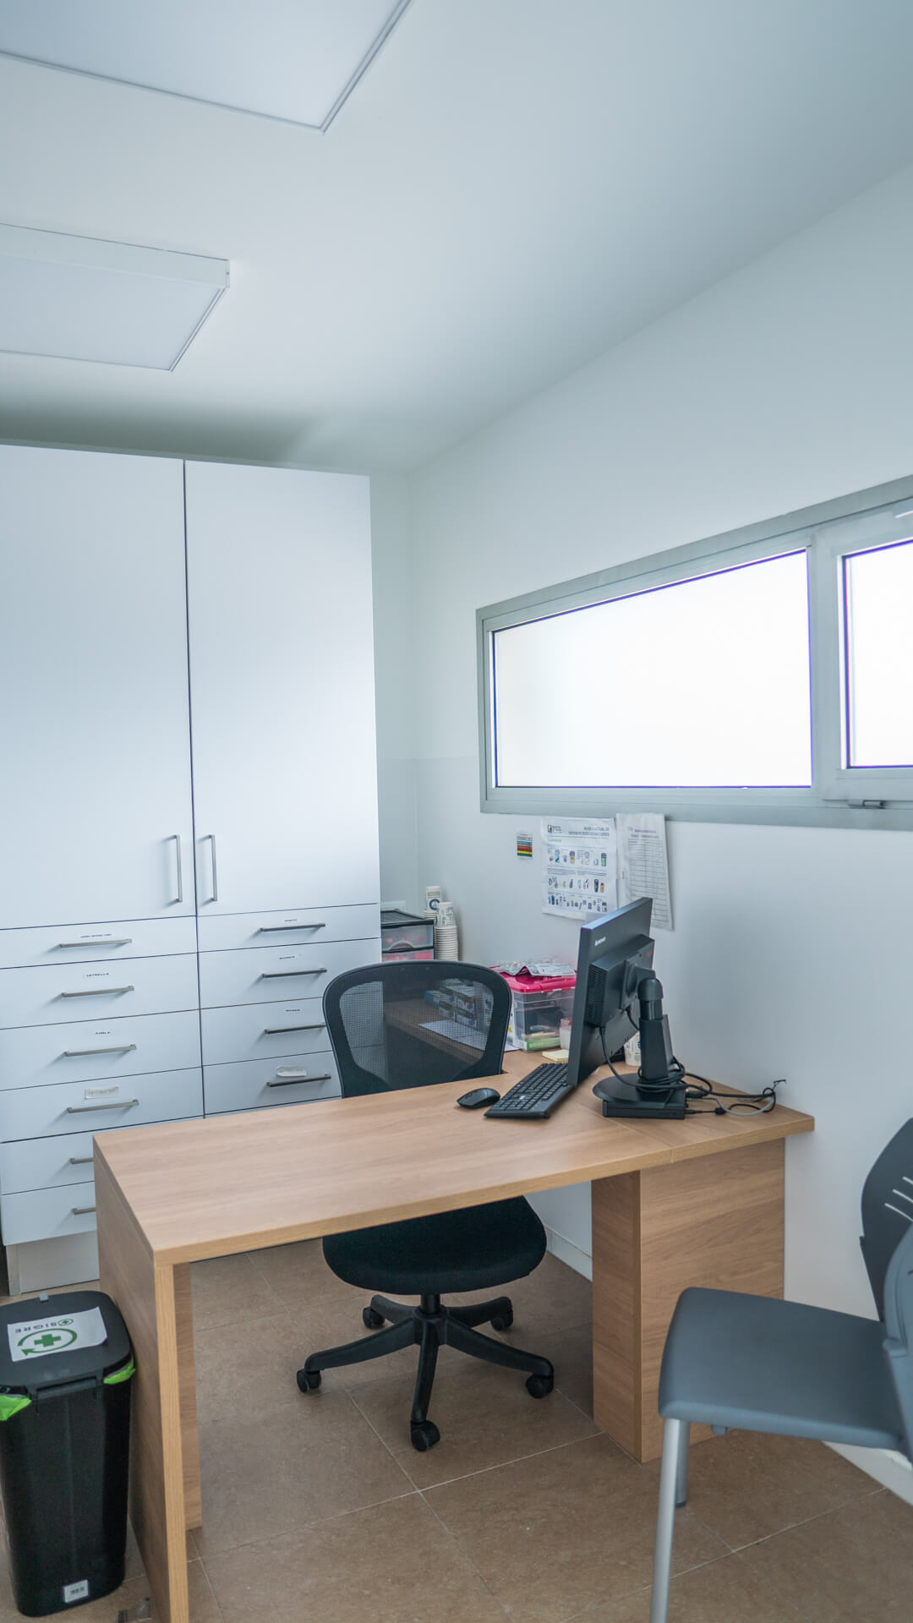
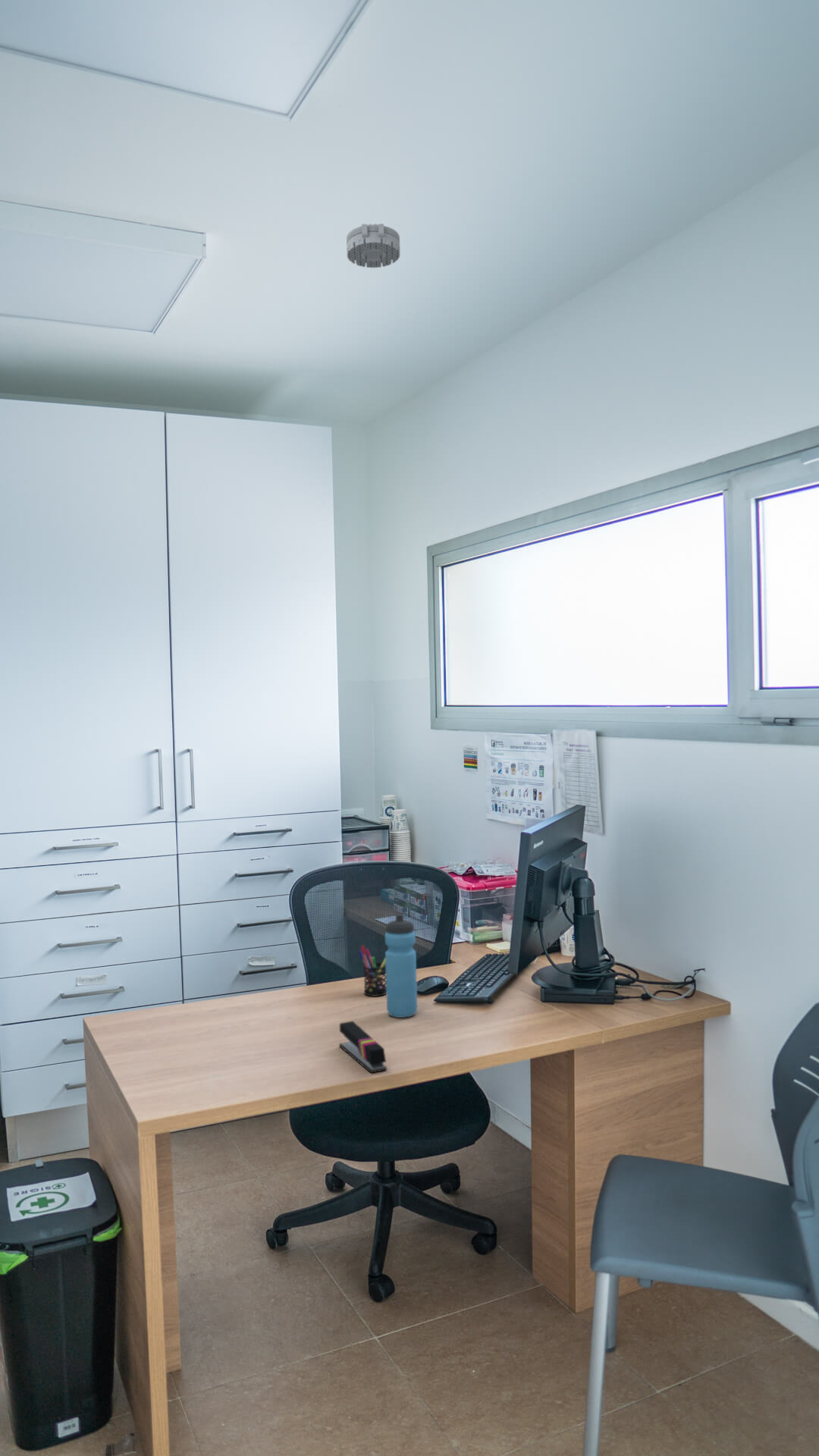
+ water bottle [384,914,419,1018]
+ stapler [338,1021,388,1074]
+ smoke detector [346,223,401,268]
+ pen holder [358,945,387,997]
